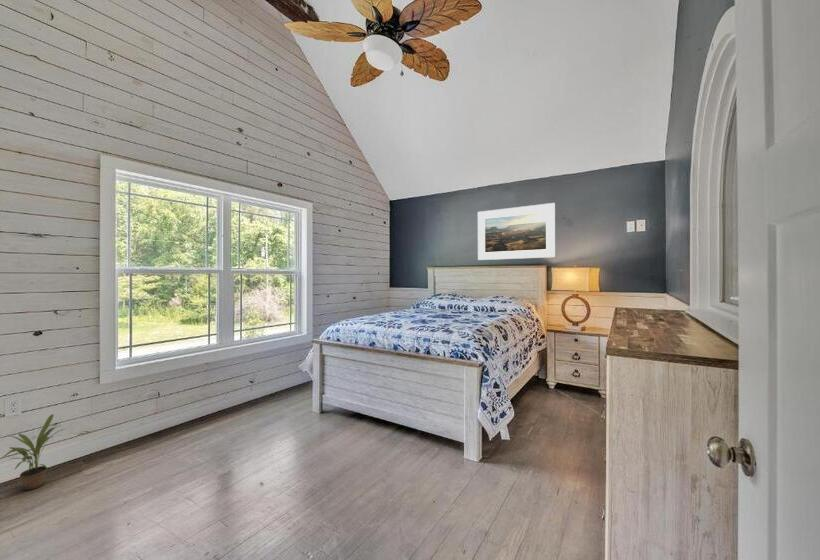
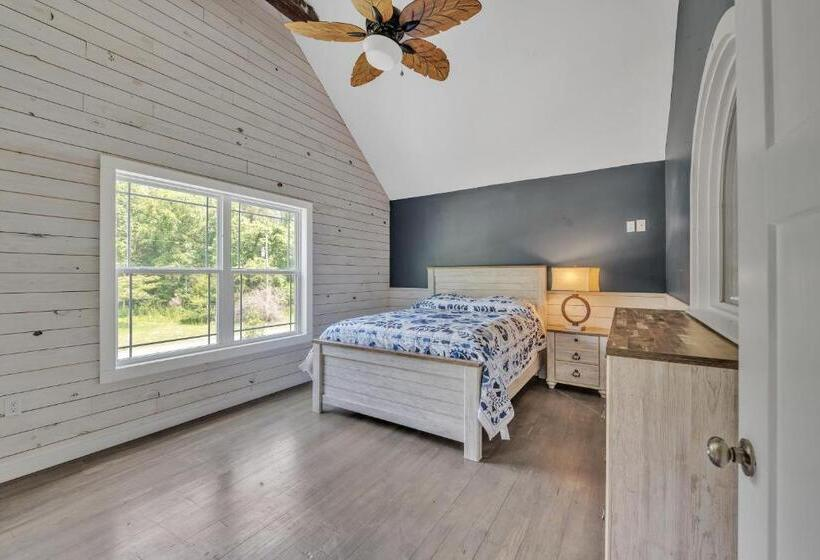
- potted plant [2,413,67,491]
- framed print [477,202,556,261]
